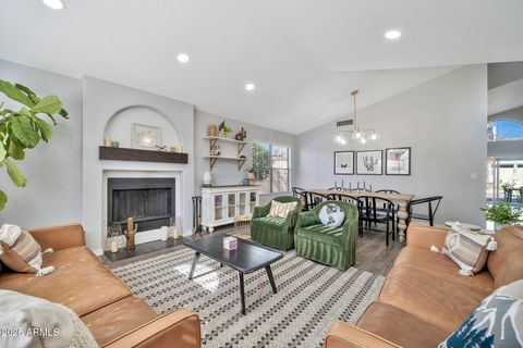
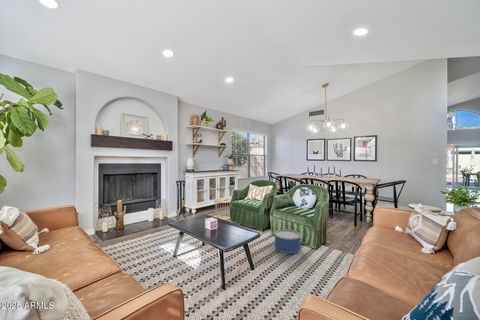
+ storage bin [274,228,302,254]
